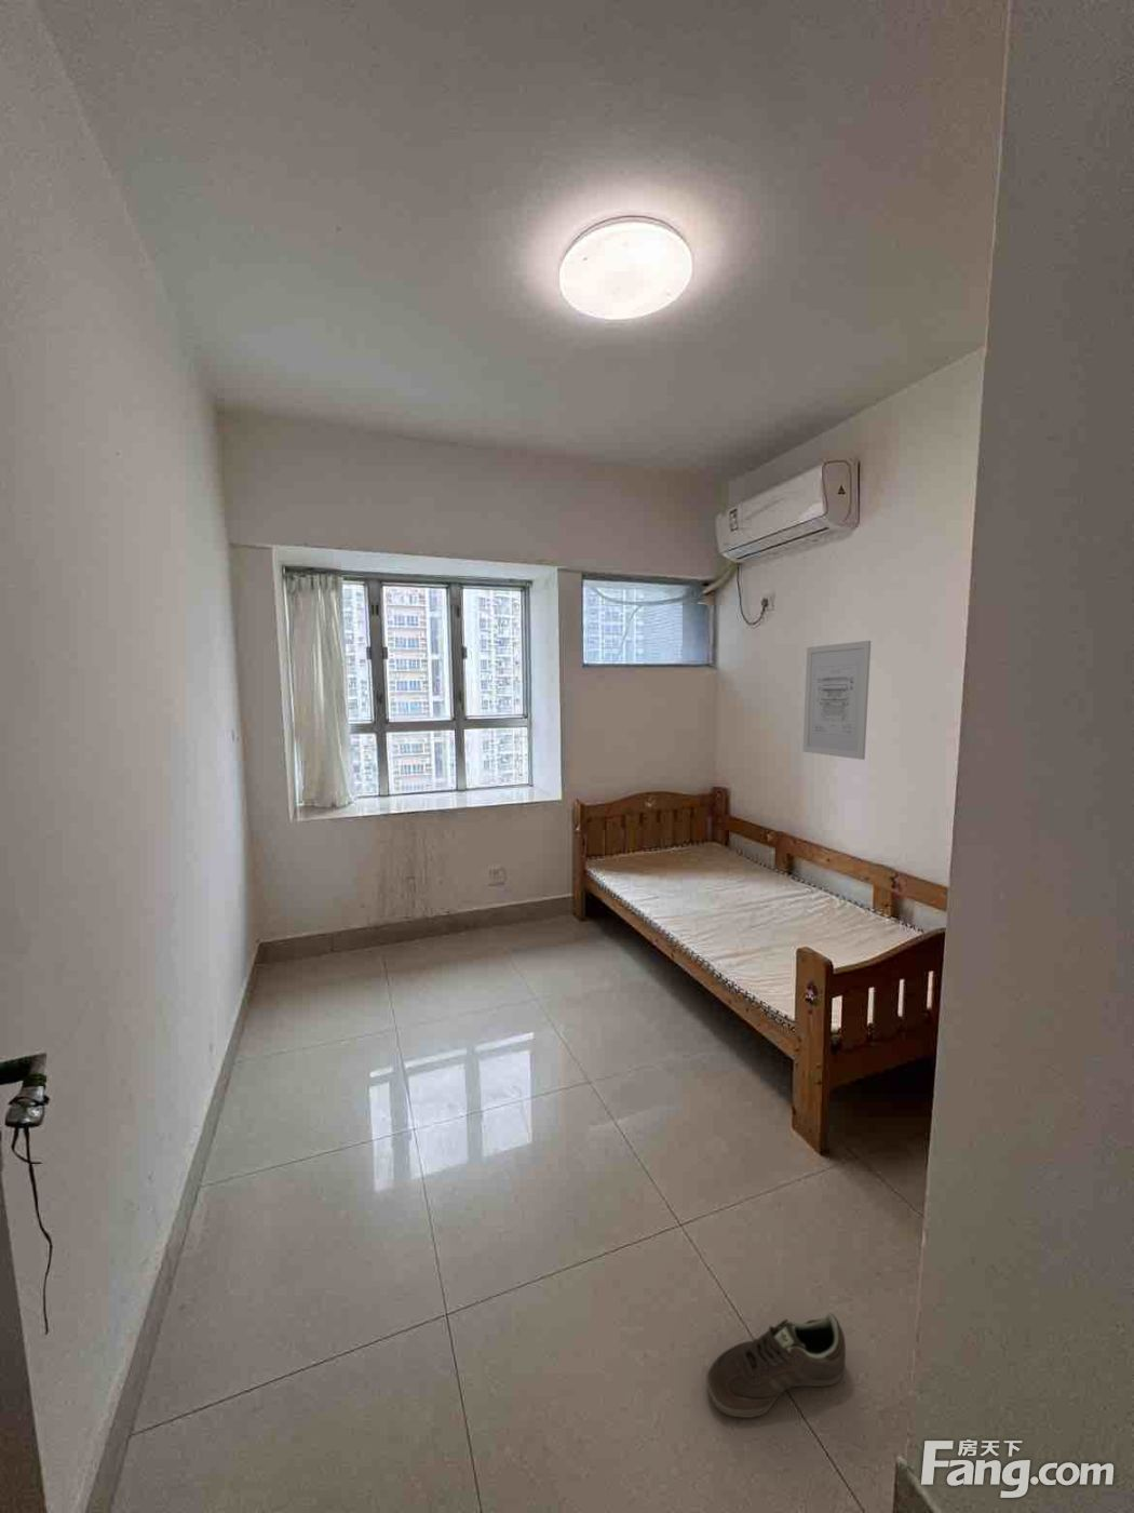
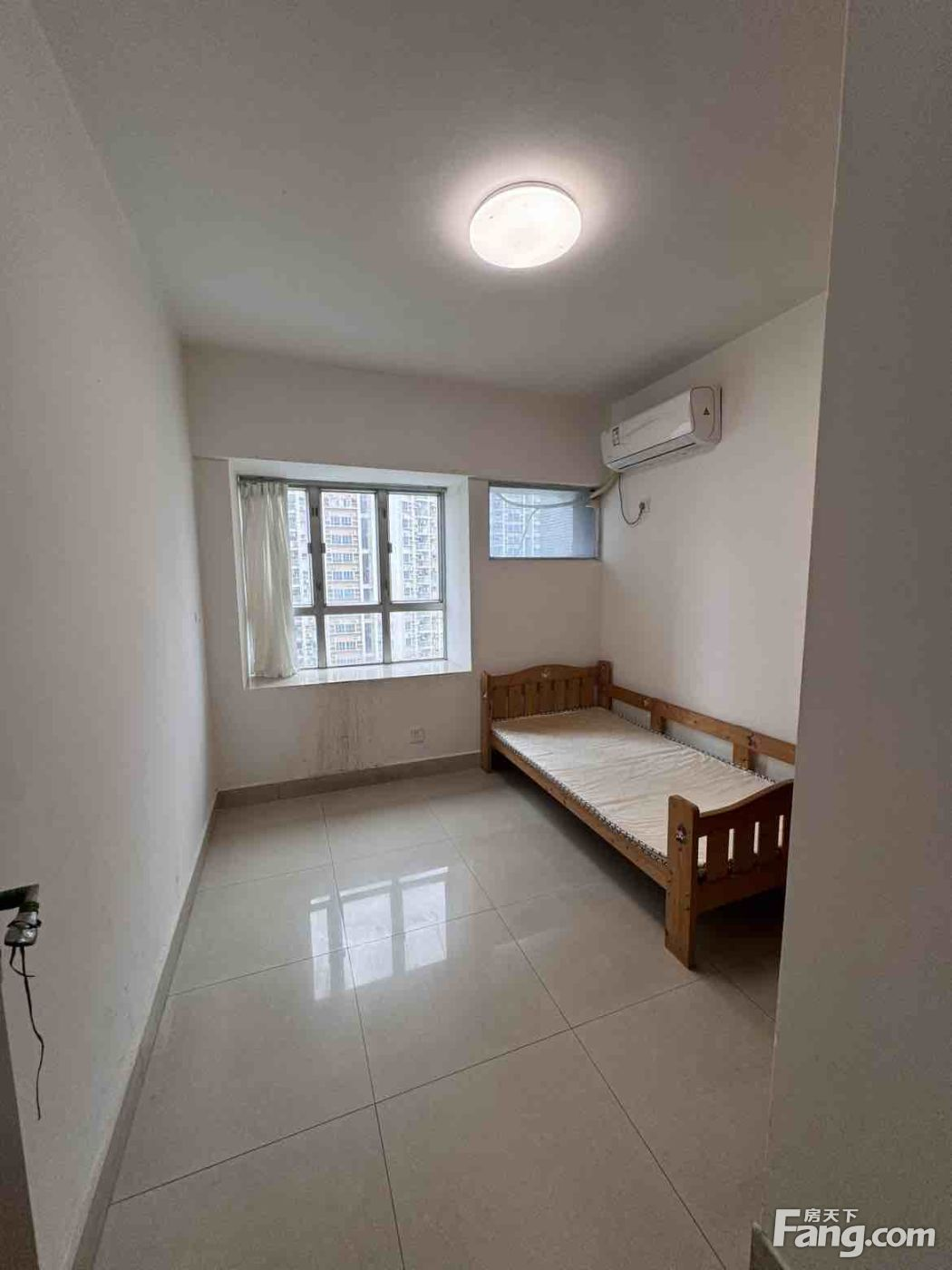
- sneaker [705,1312,847,1419]
- wall art [802,640,872,761]
